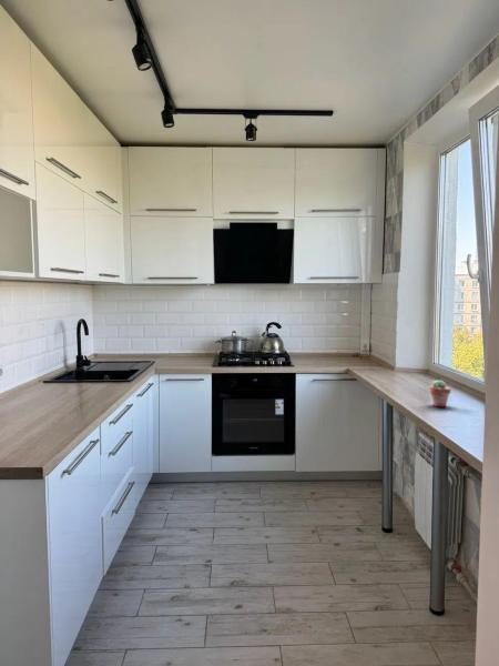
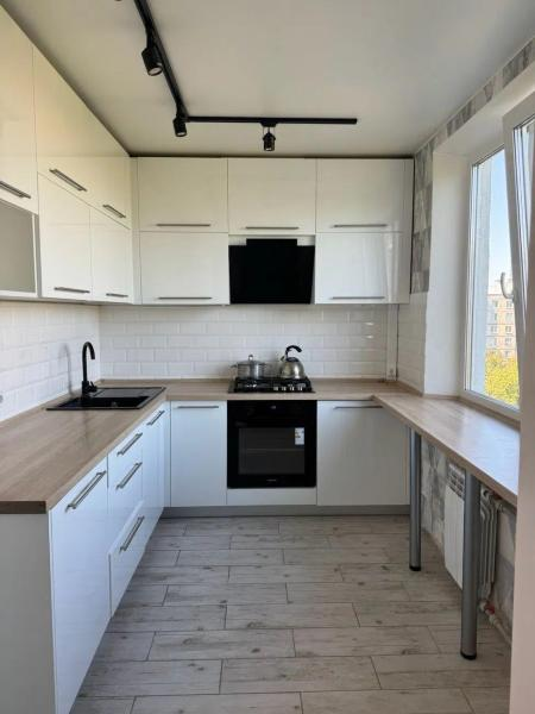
- potted succulent [428,379,452,407]
